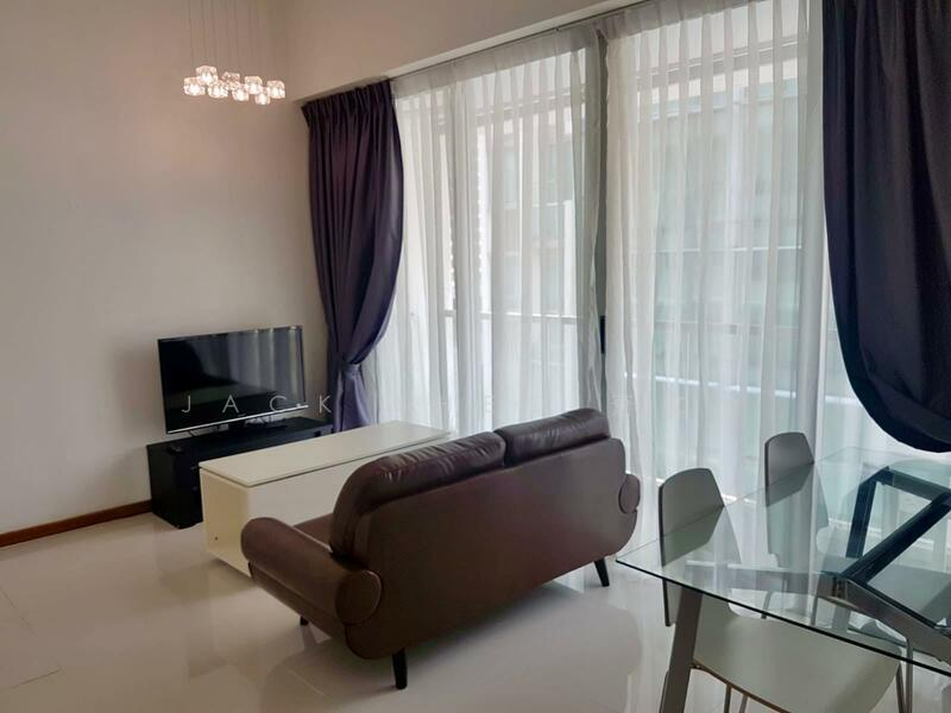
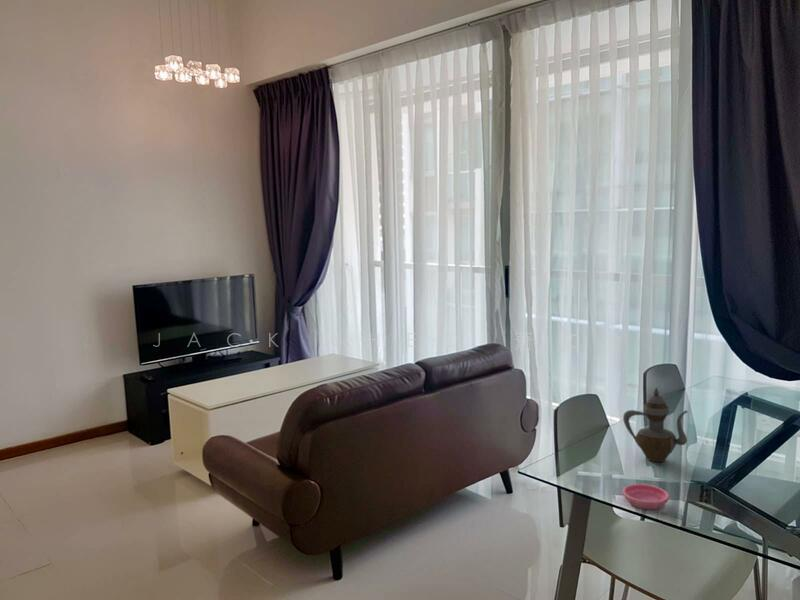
+ saucer [622,483,670,510]
+ teapot [622,386,689,463]
